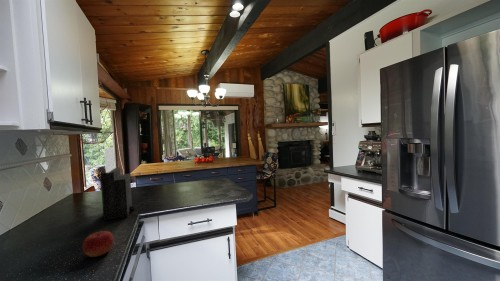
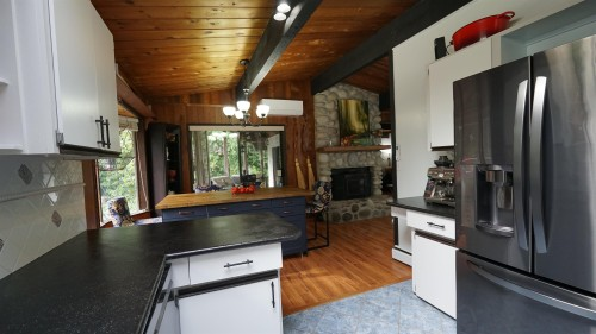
- fruit [82,230,115,258]
- knife block [99,146,136,221]
